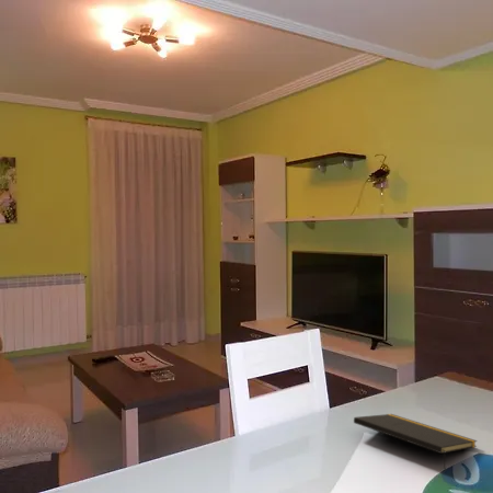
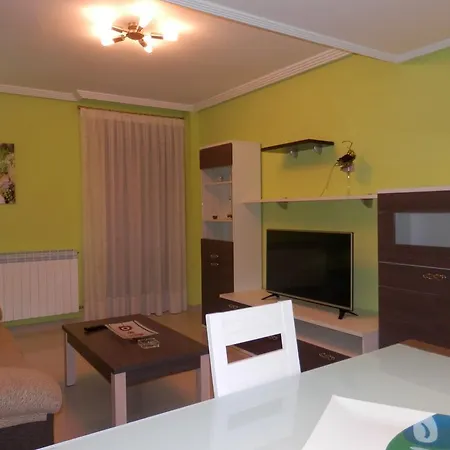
- notepad [353,413,478,469]
